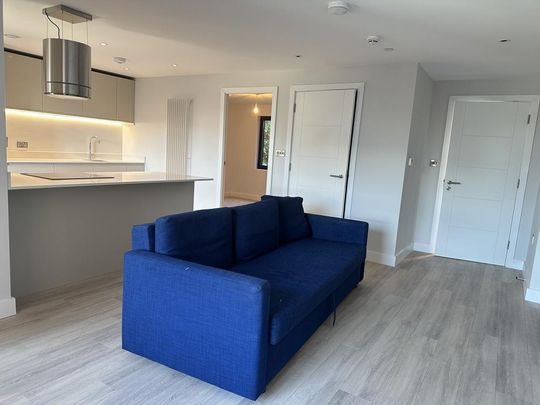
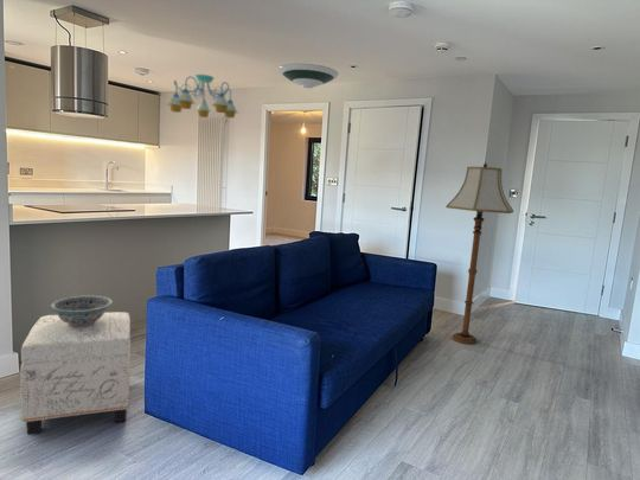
+ decorative bowl [47,294,114,327]
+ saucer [277,63,340,89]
+ chandelier [165,73,239,119]
+ ottoman [19,311,132,435]
+ floor lamp [446,161,514,345]
